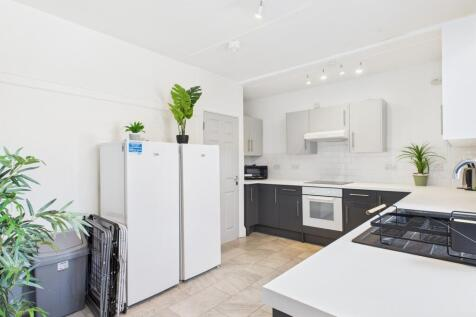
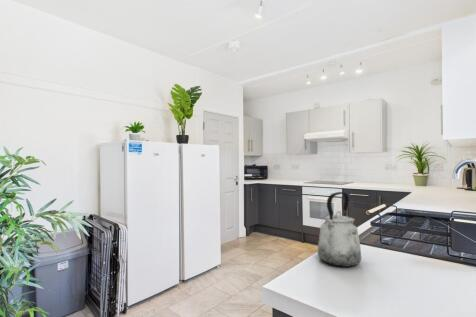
+ kettle [317,191,362,268]
